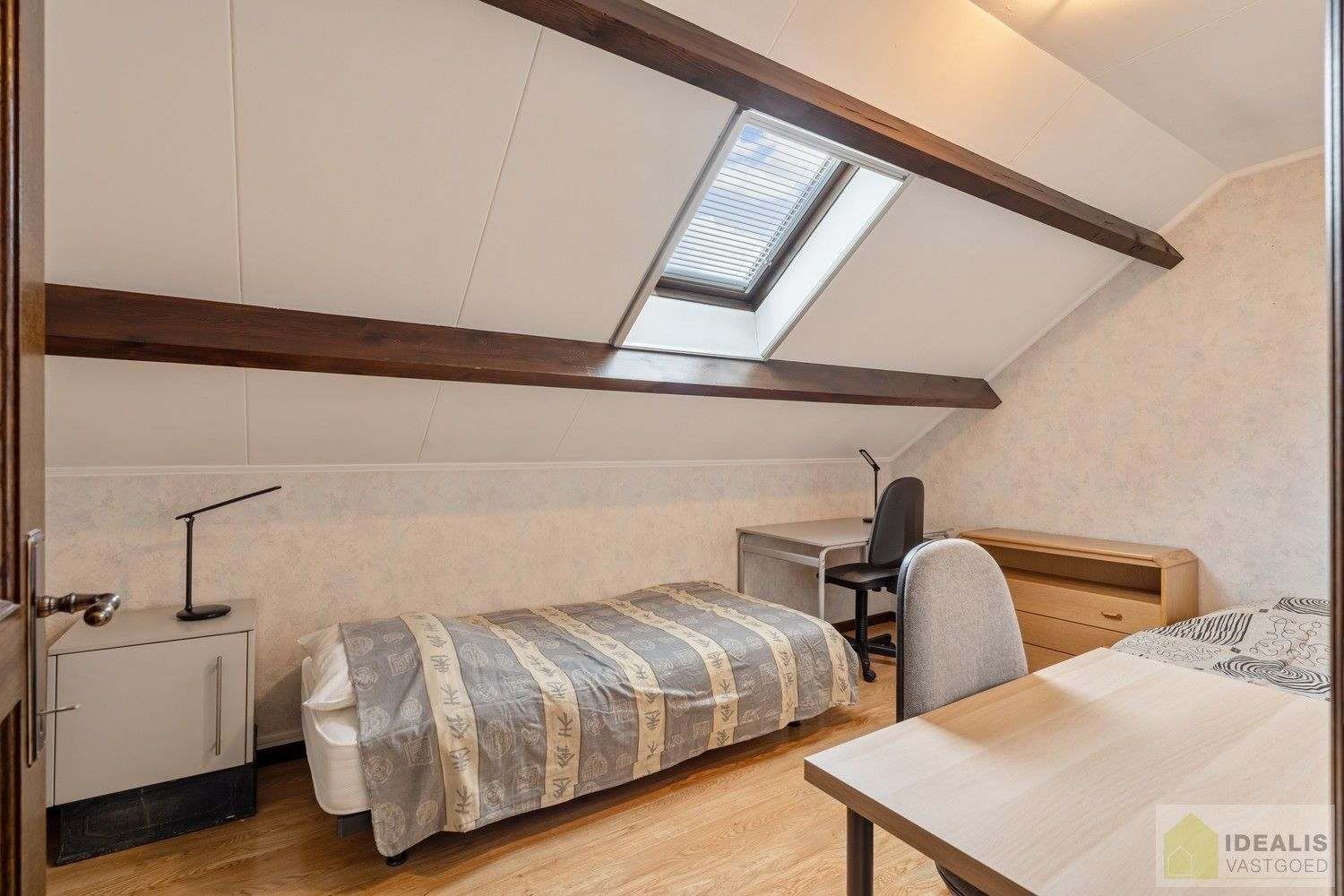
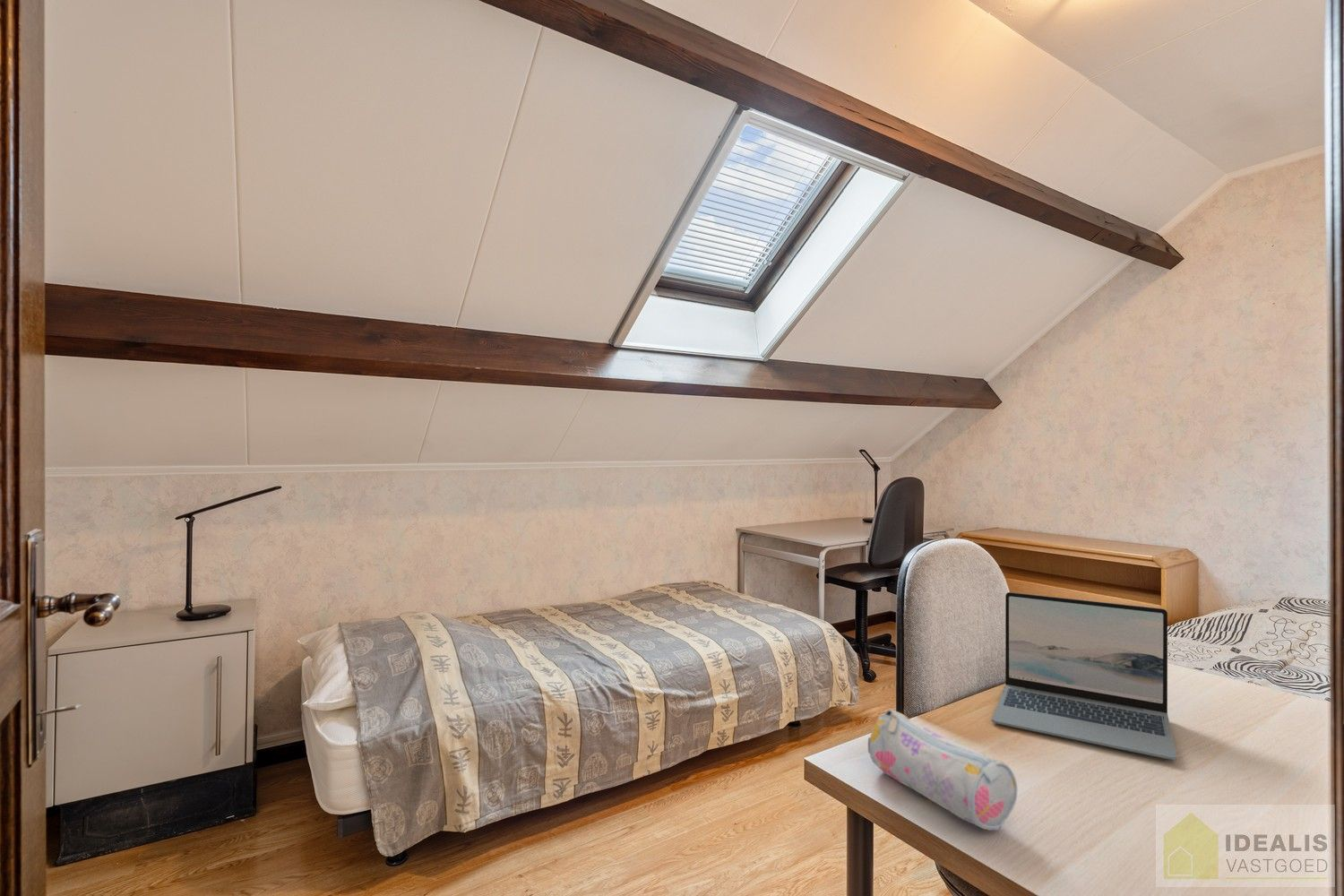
+ pencil case [867,709,1018,831]
+ laptop [991,591,1177,761]
